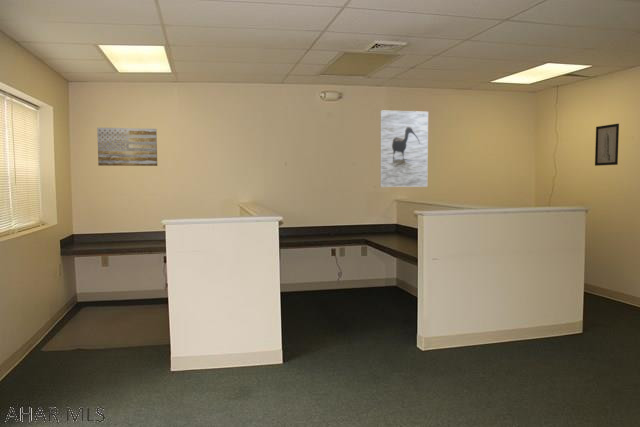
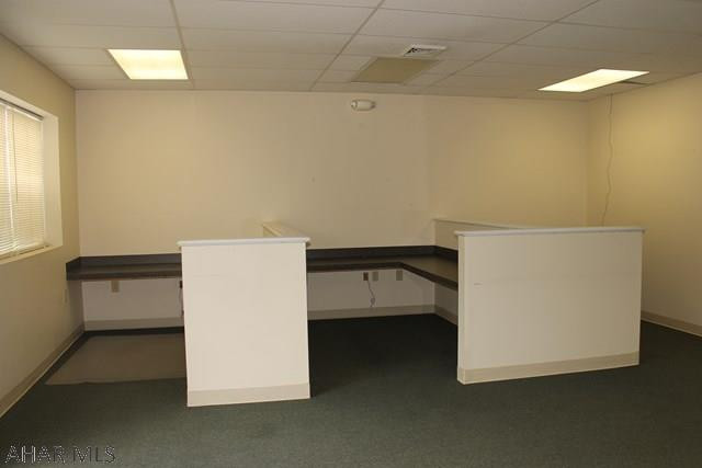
- wall art [96,127,158,167]
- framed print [379,109,429,188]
- wall art [594,123,620,167]
